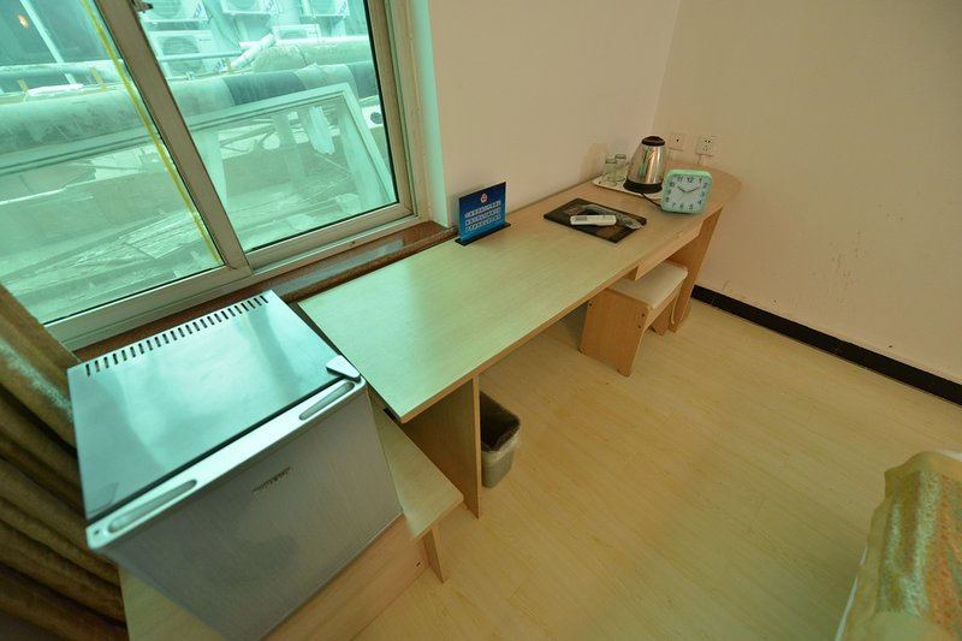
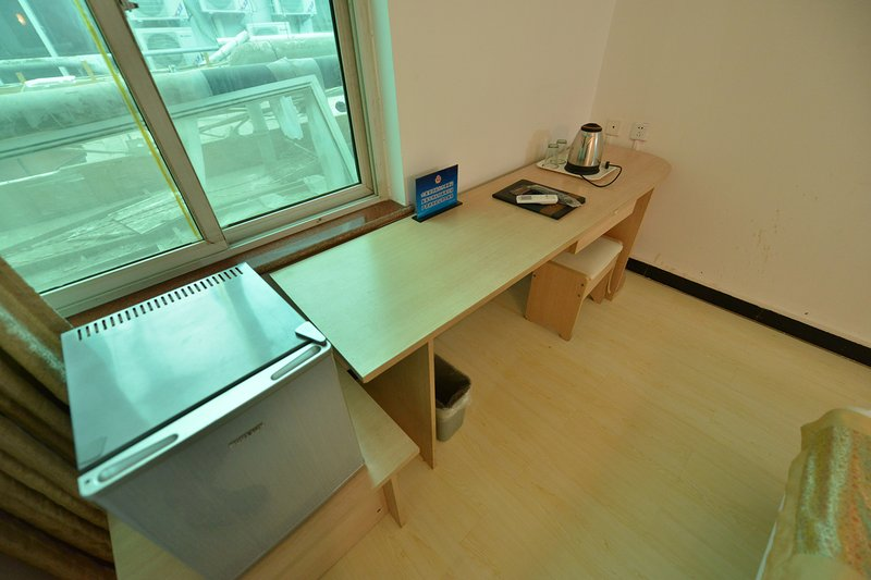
- alarm clock [660,168,714,214]
